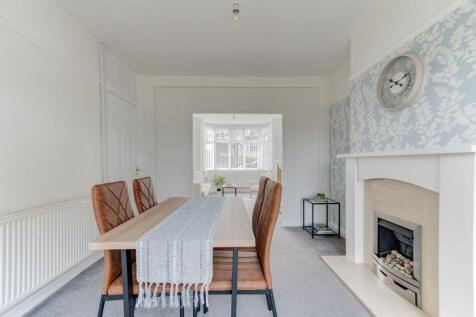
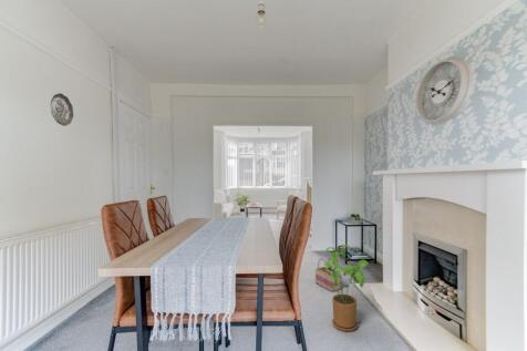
+ house plant [323,244,370,332]
+ decorative plate [50,92,74,127]
+ basket [314,256,343,293]
